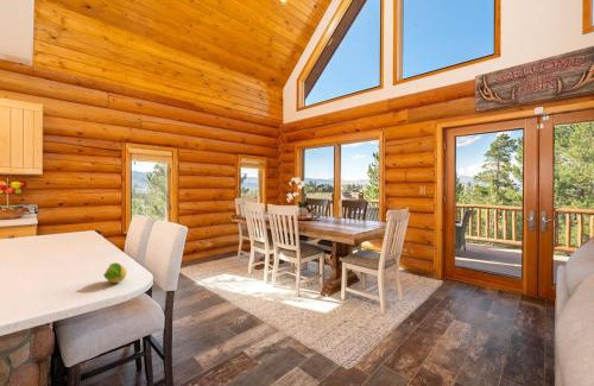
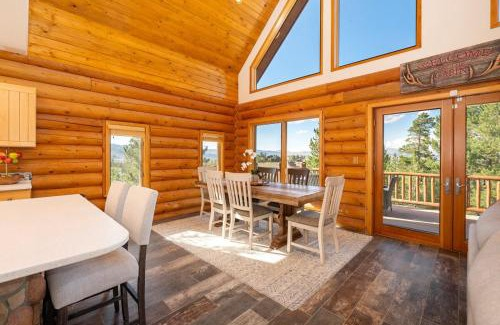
- fruit [102,261,128,284]
